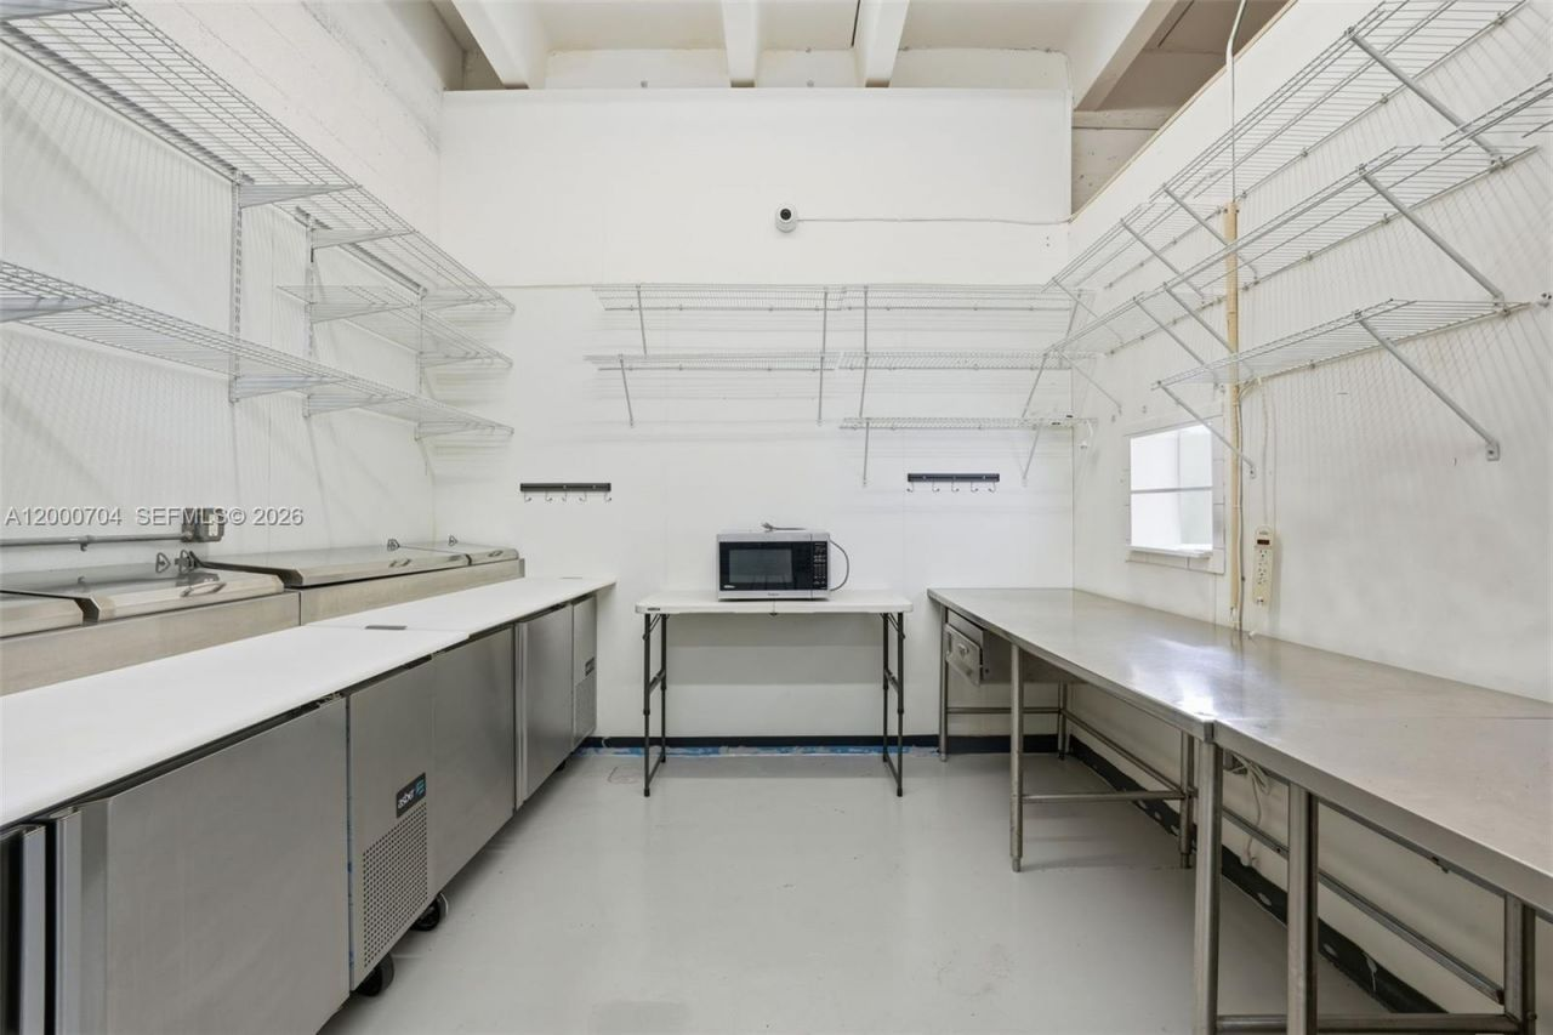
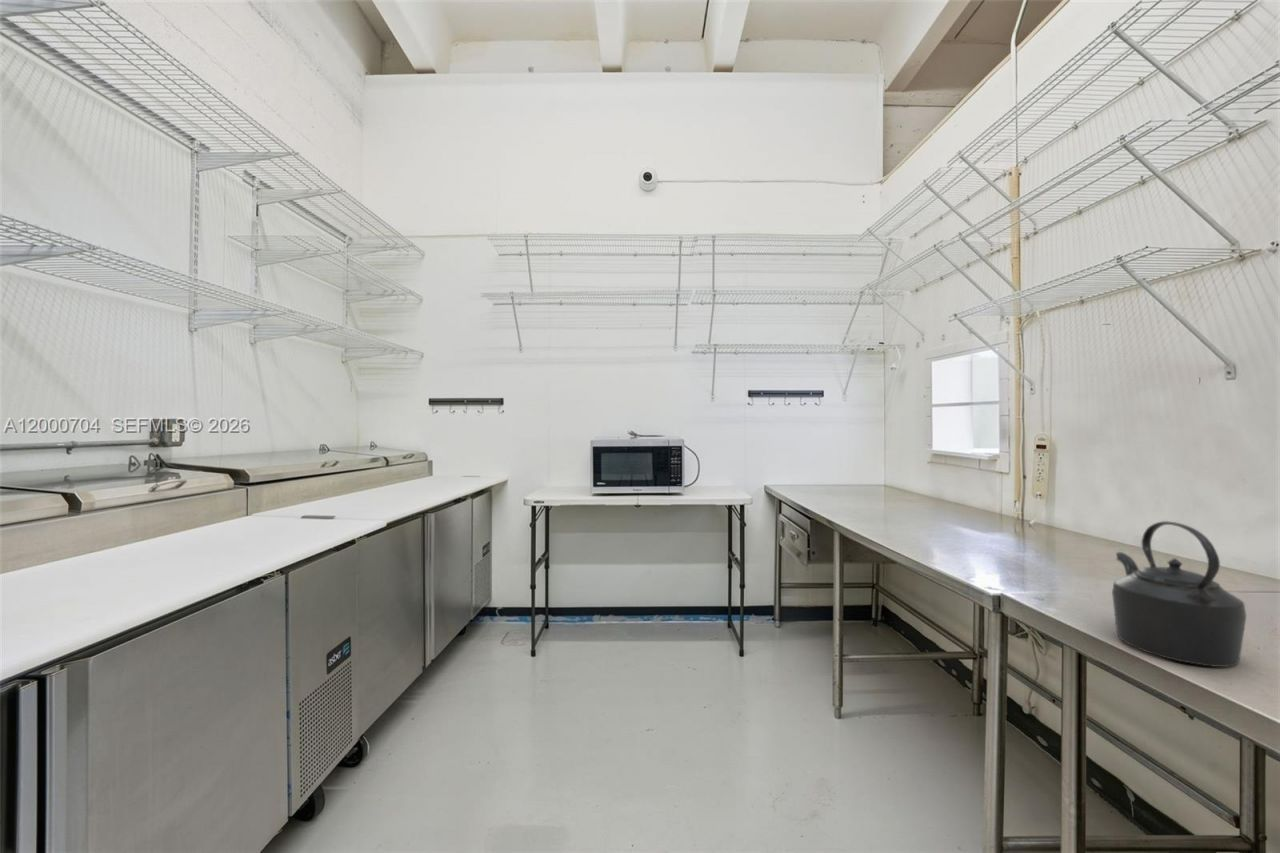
+ kettle [1111,520,1247,668]
